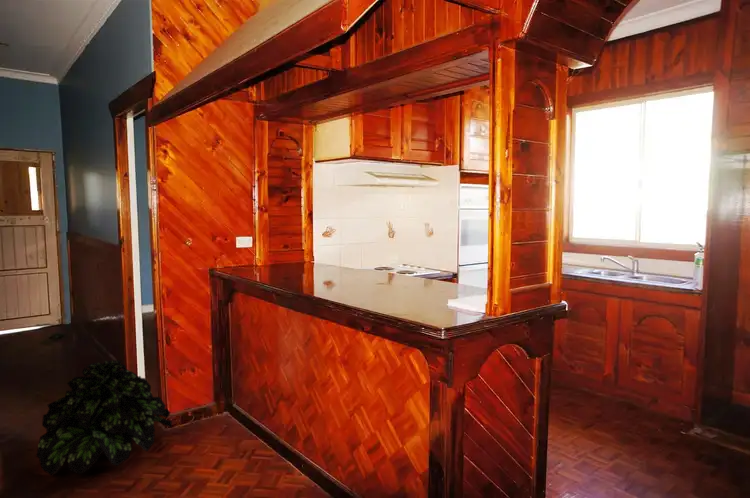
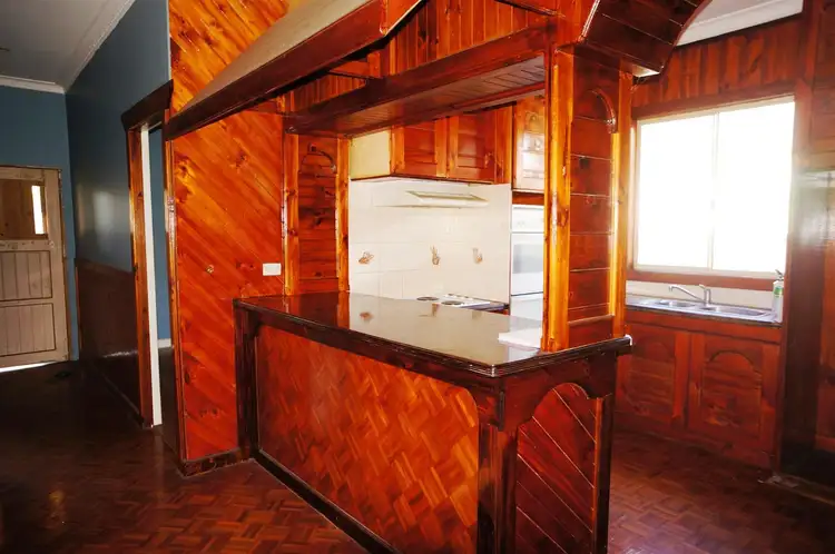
- potted plant [35,359,173,476]
